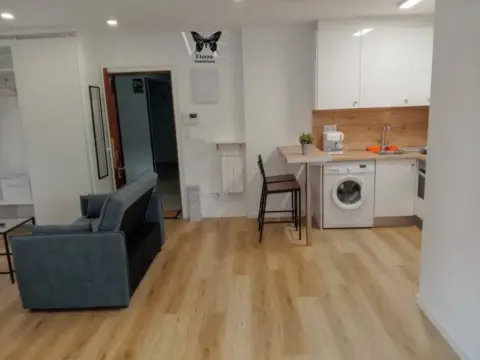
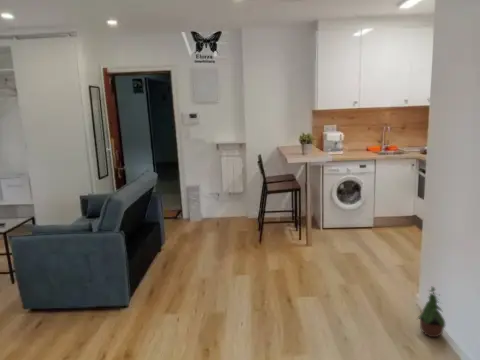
+ potted plant [416,285,446,339]
